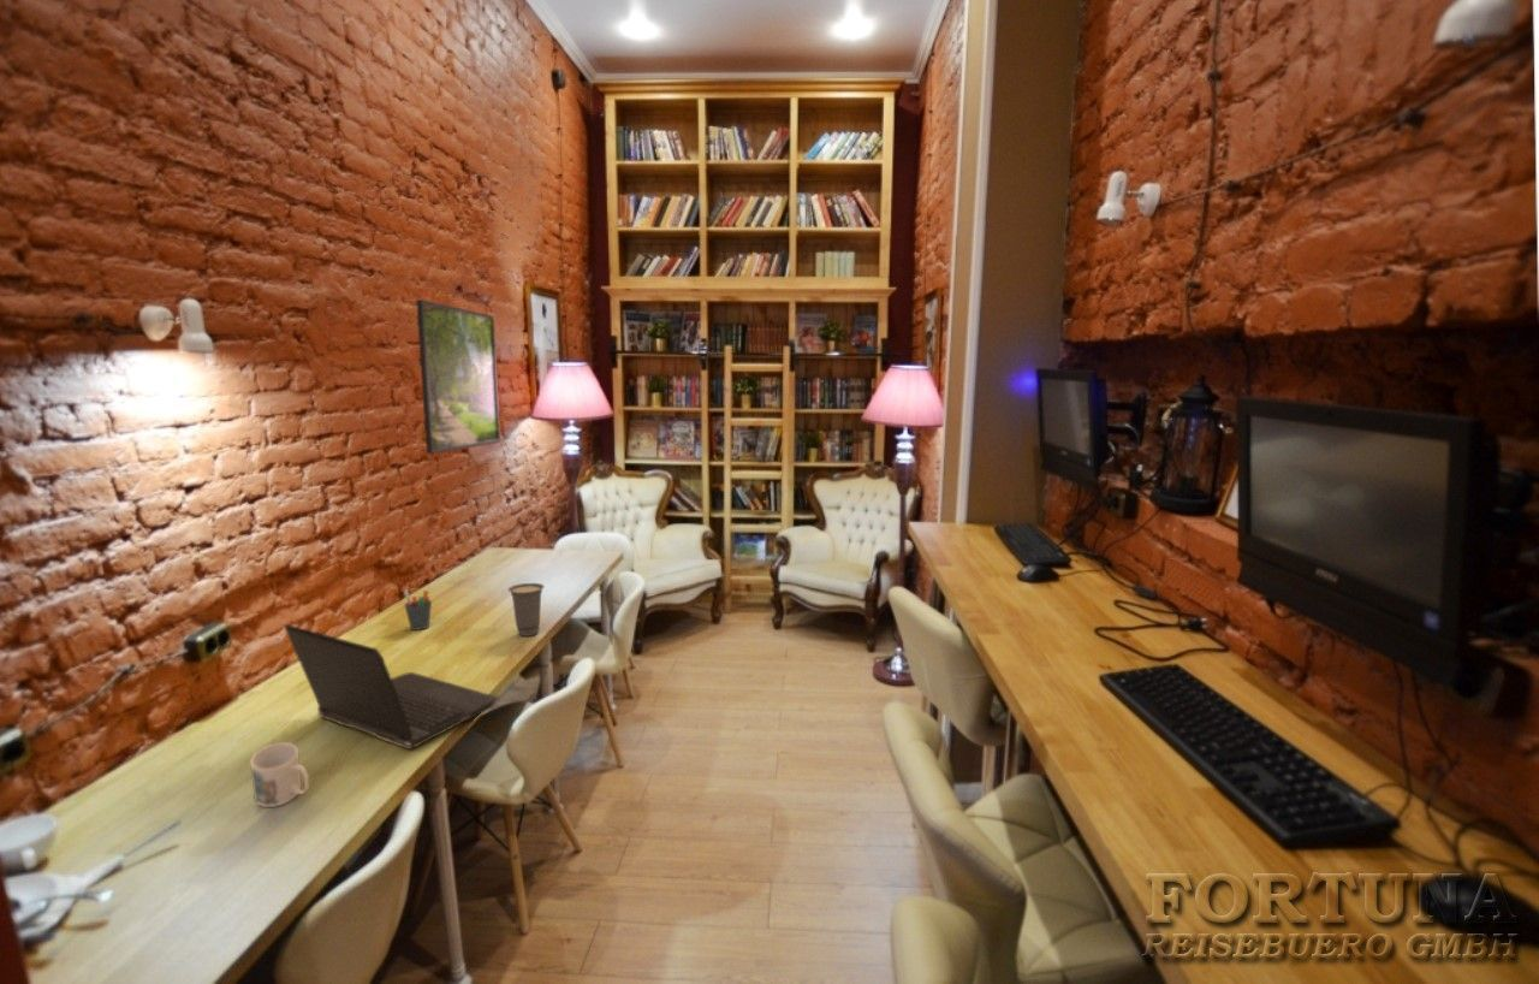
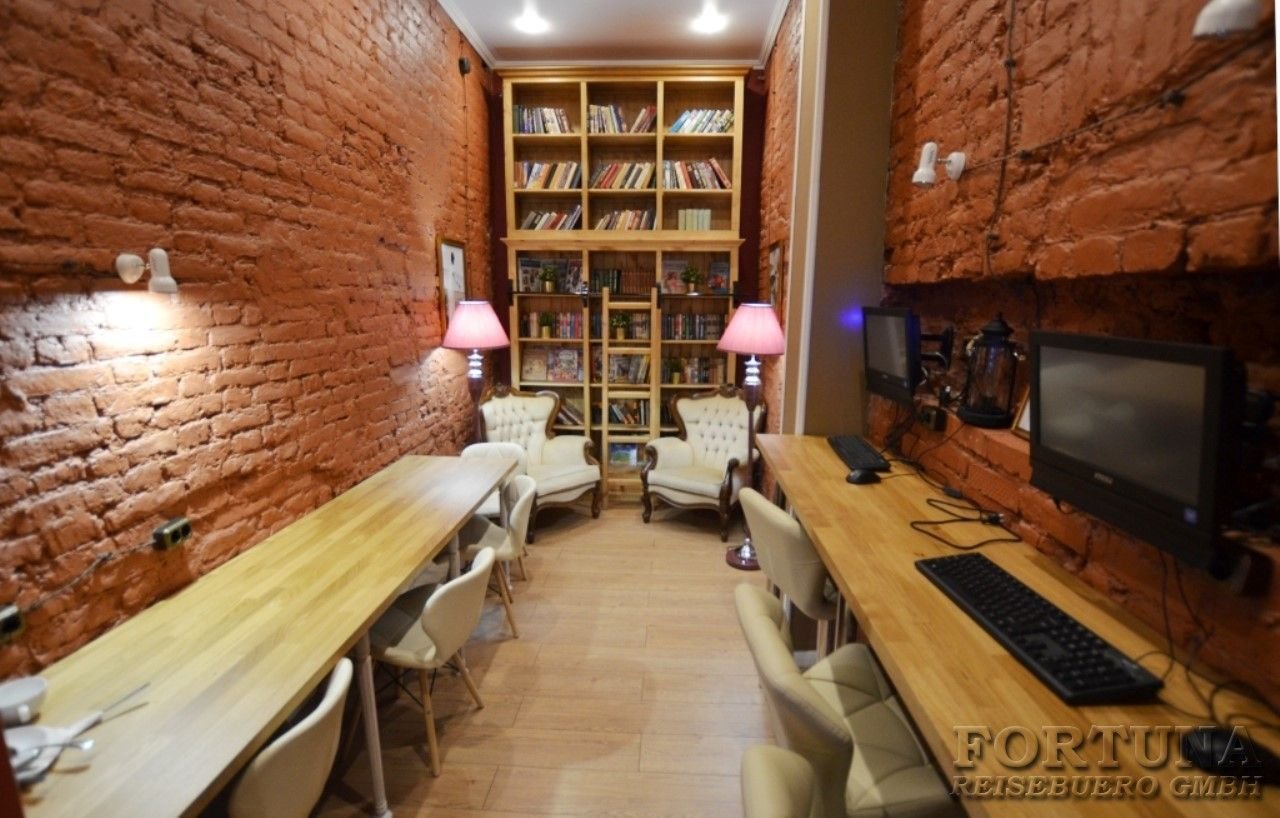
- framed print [415,298,501,455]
- mug [249,741,310,808]
- laptop computer [284,623,499,751]
- pen holder [403,588,433,632]
- cup [507,582,546,638]
